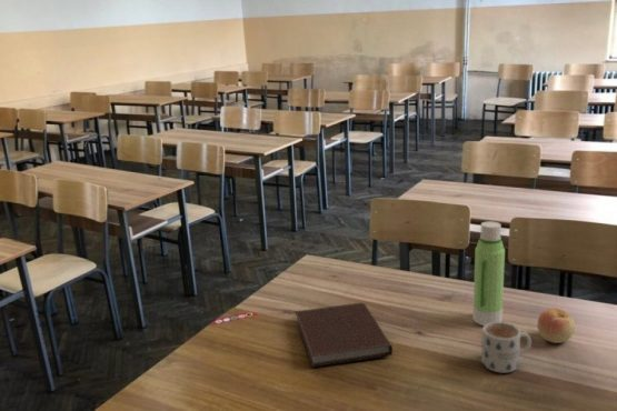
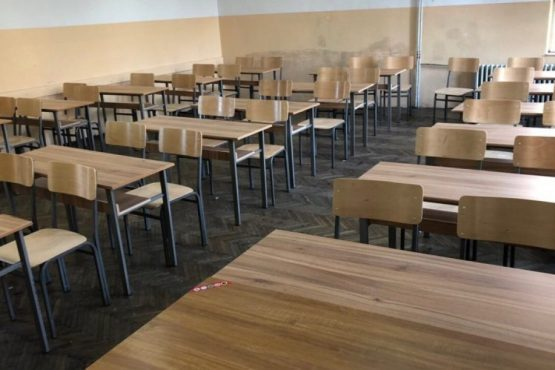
- apple [536,308,576,344]
- water bottle [471,220,506,327]
- mug [480,321,533,374]
- notebook [293,302,394,369]
